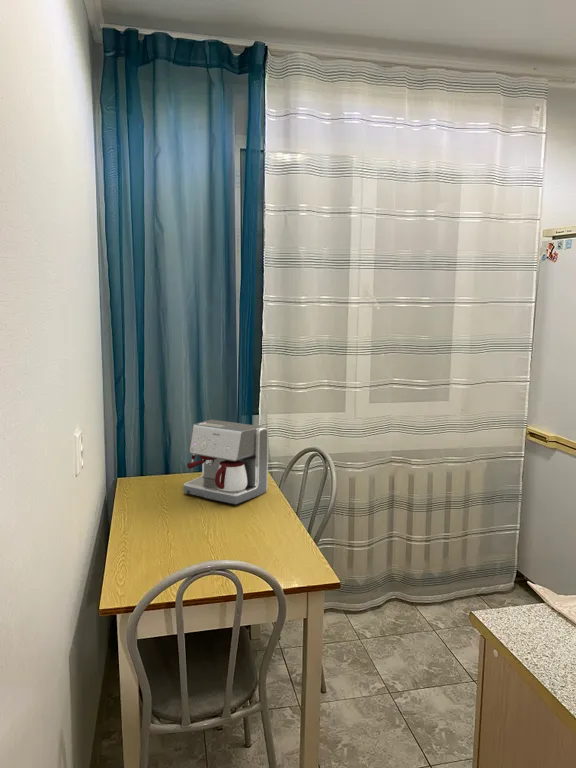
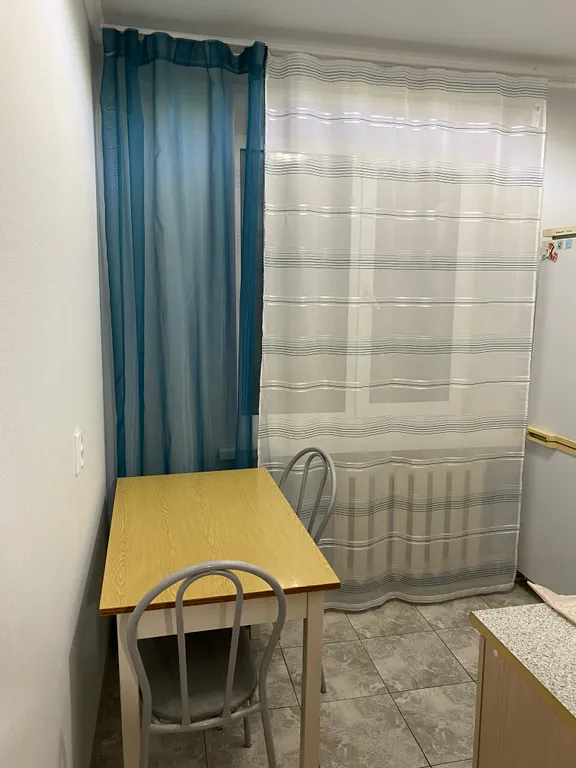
- coffee maker [183,419,269,505]
